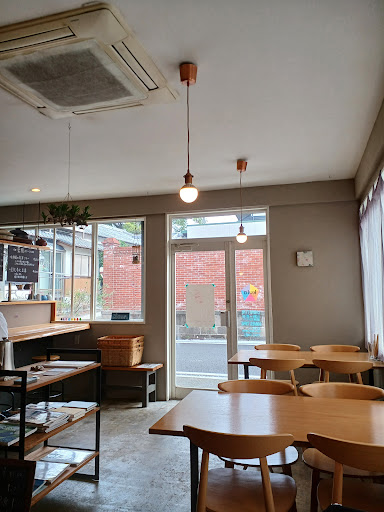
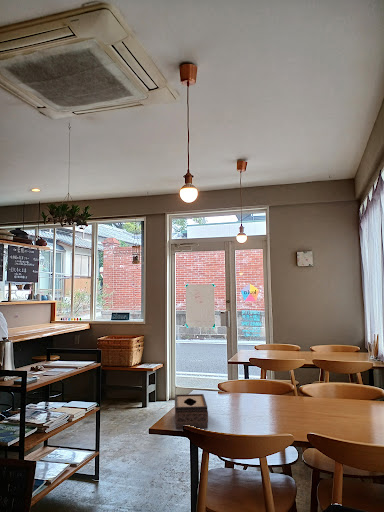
+ tissue box [174,393,209,429]
